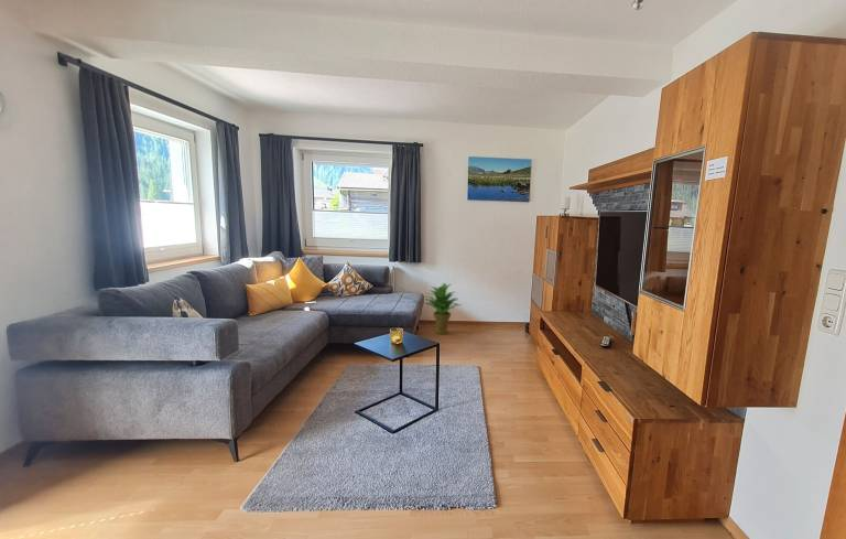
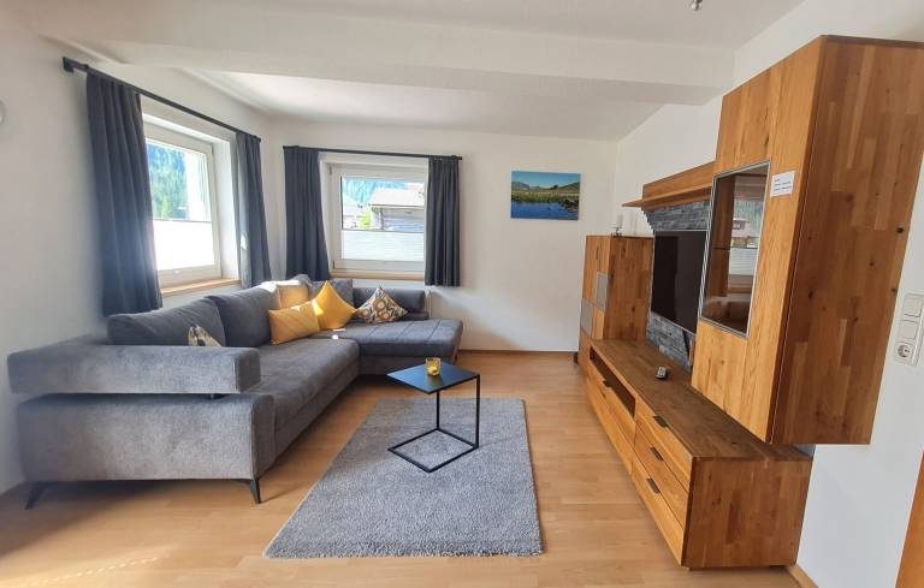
- potted plant [423,282,463,335]
